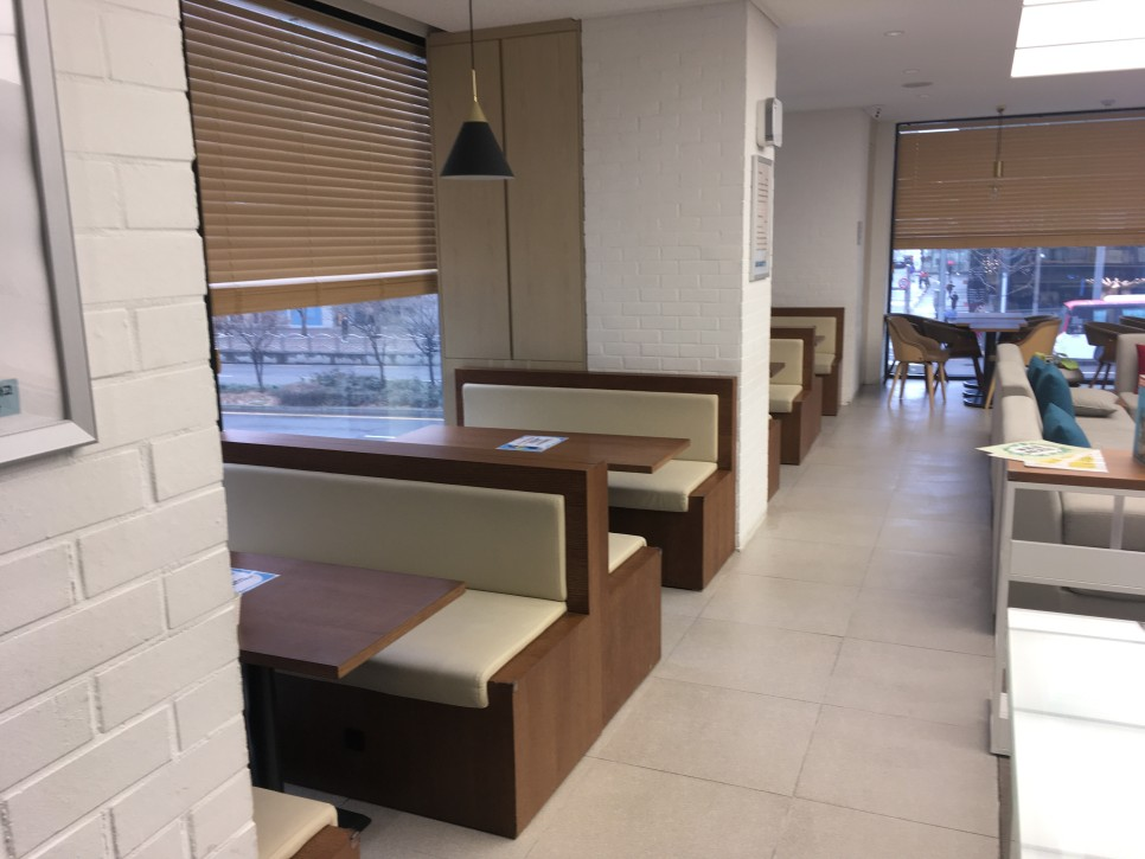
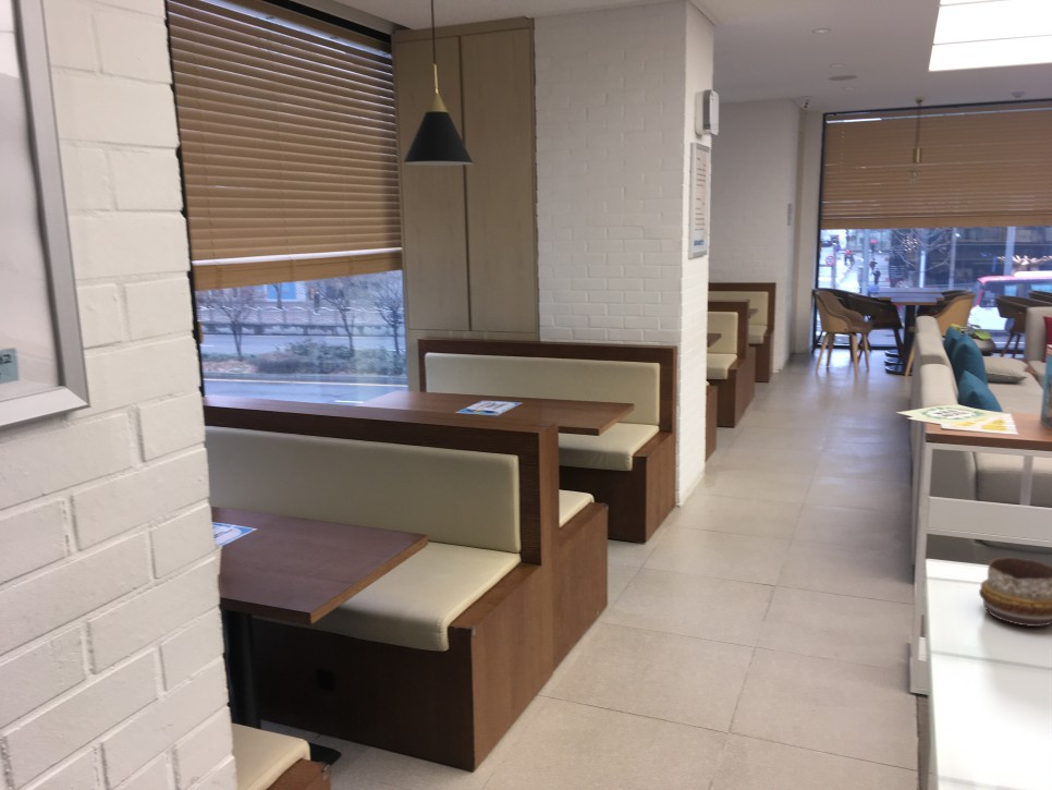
+ decorative bowl [978,557,1052,628]
